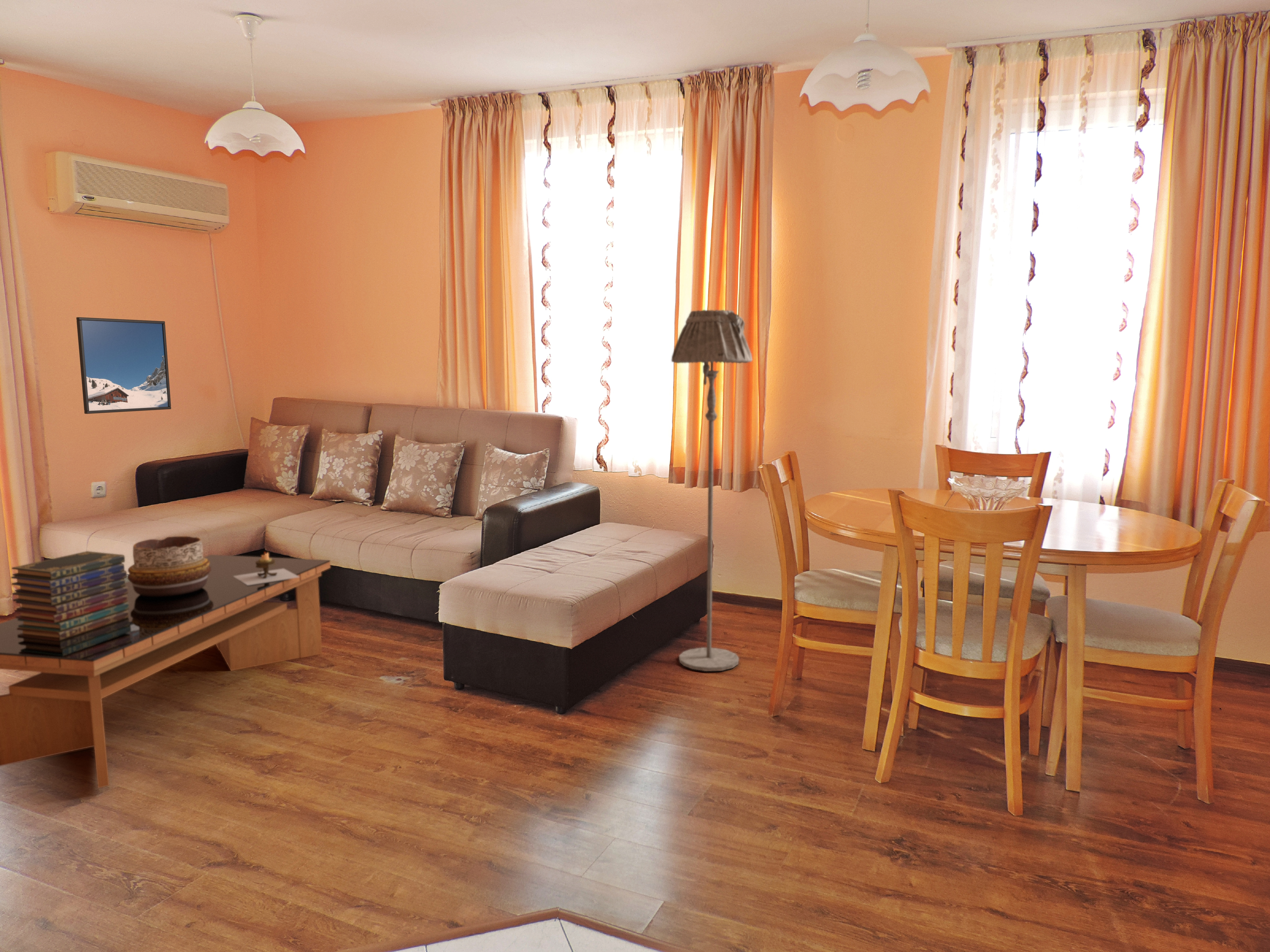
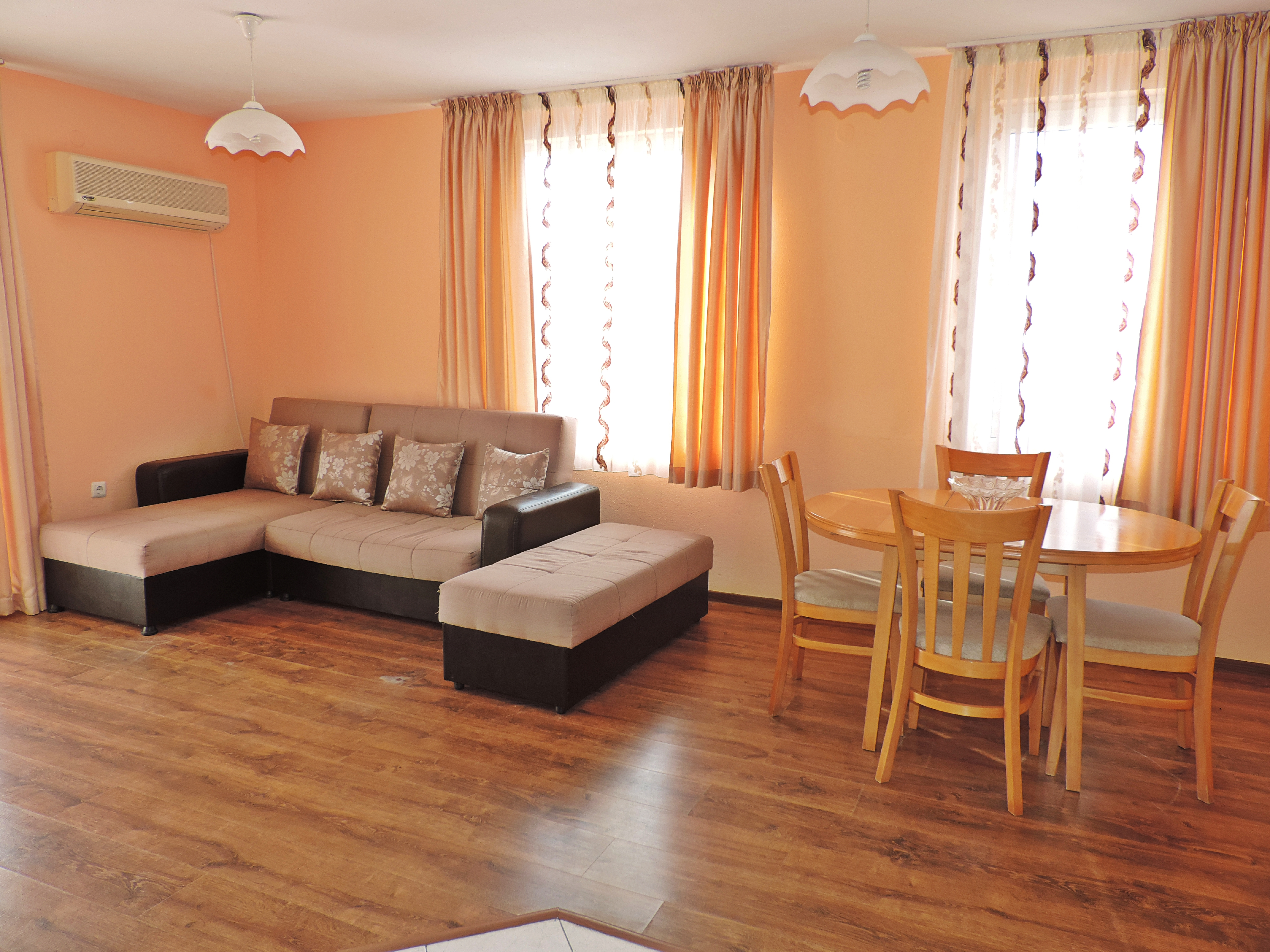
- book stack [11,551,129,641]
- coffee table [0,554,331,788]
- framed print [76,317,171,414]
- candle [234,551,299,585]
- decorative bowl [127,536,211,597]
- floor lamp [671,309,753,672]
